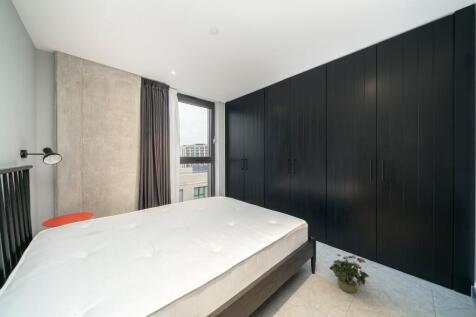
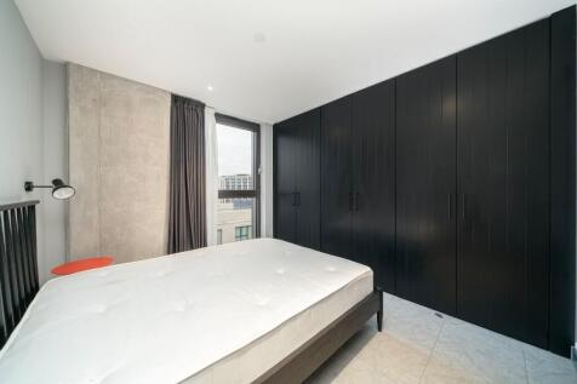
- potted plant [328,253,370,294]
